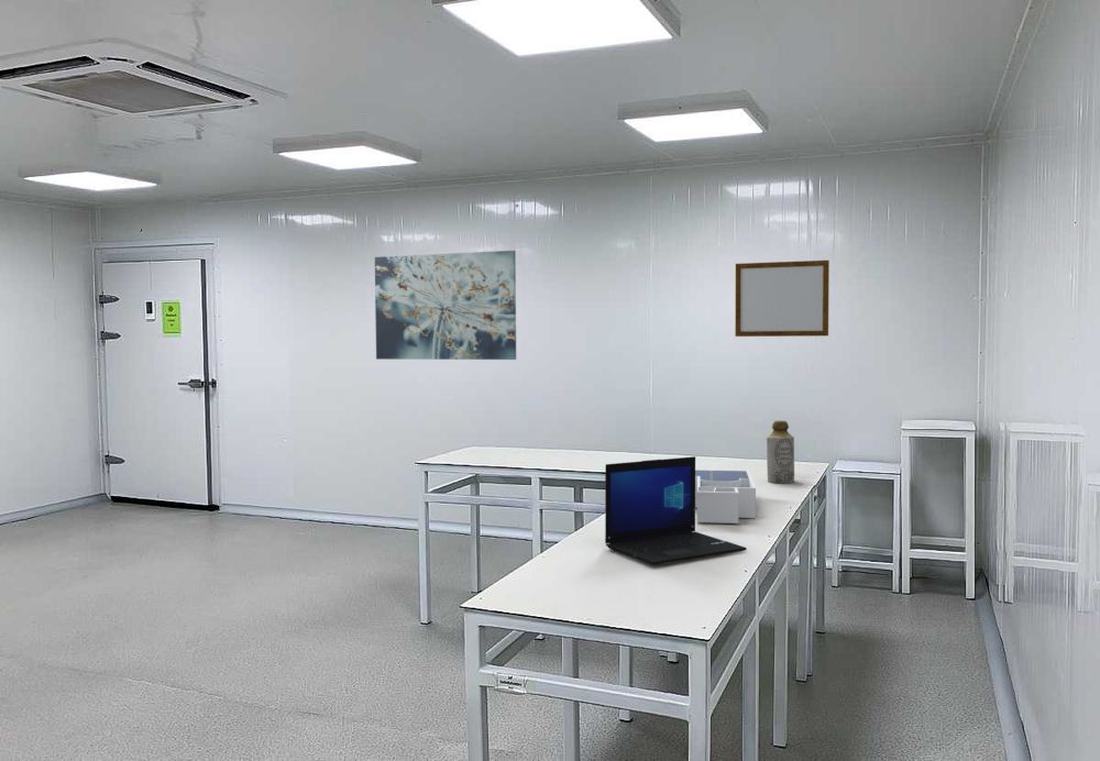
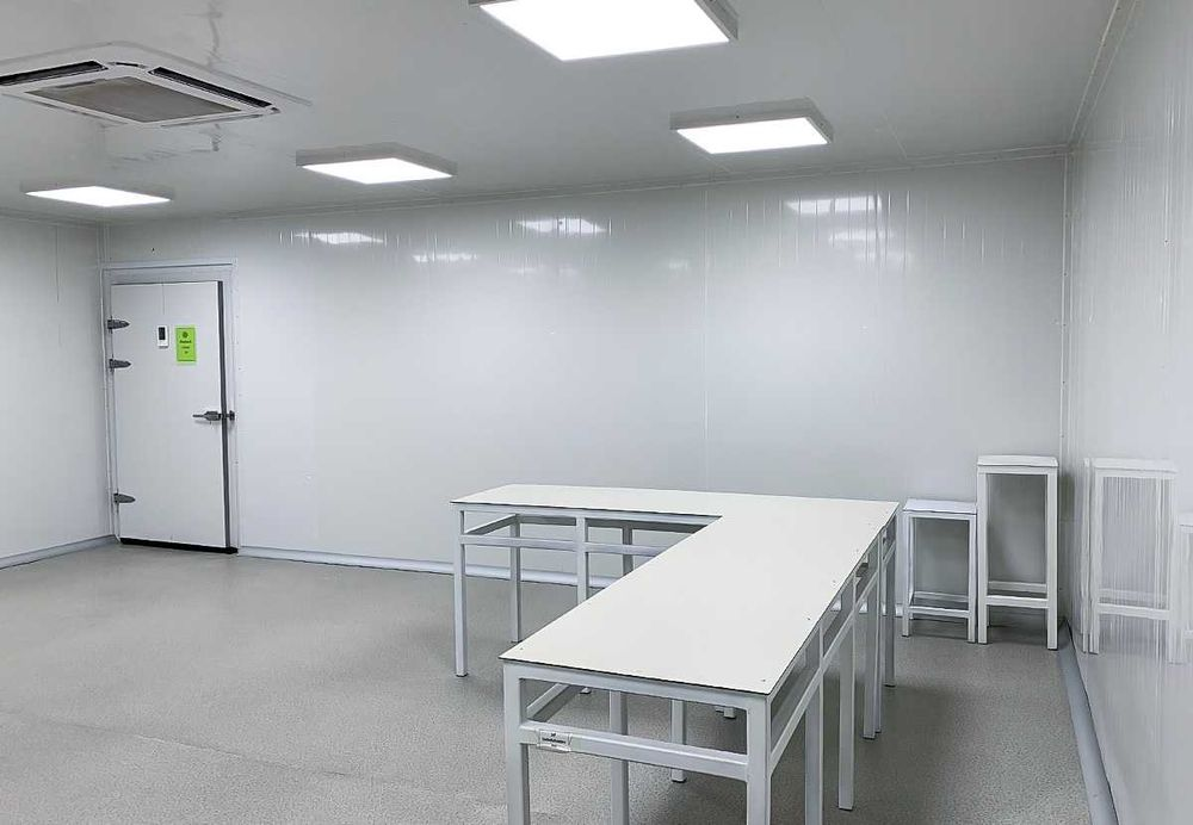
- writing board [734,260,831,338]
- laptop [604,455,748,566]
- wall art [374,250,517,361]
- desk organizer [695,468,757,525]
- bottle [766,420,795,485]
